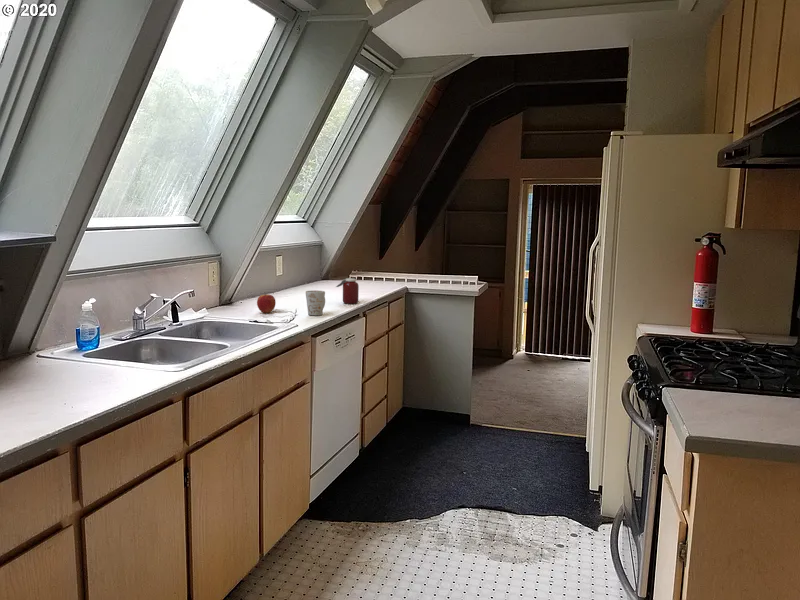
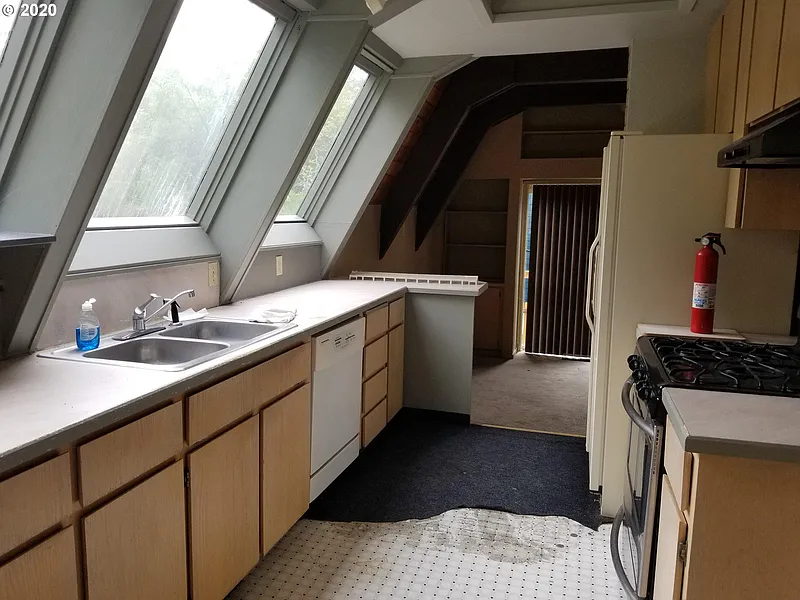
- jar [335,277,360,305]
- apple [256,293,277,314]
- mug [305,289,326,316]
